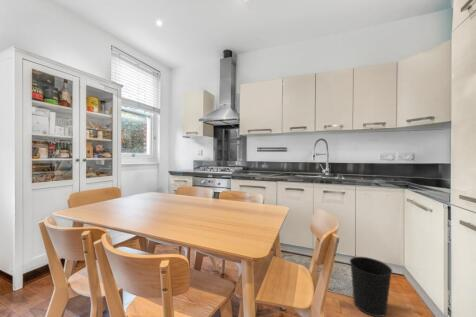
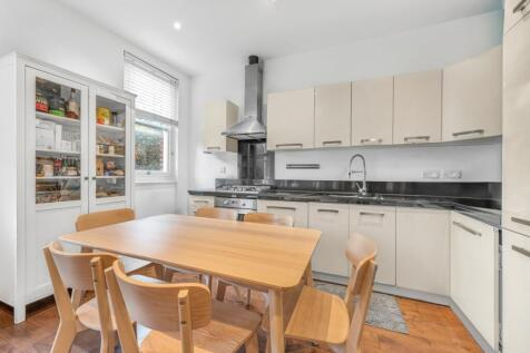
- wastebasket [349,256,393,317]
